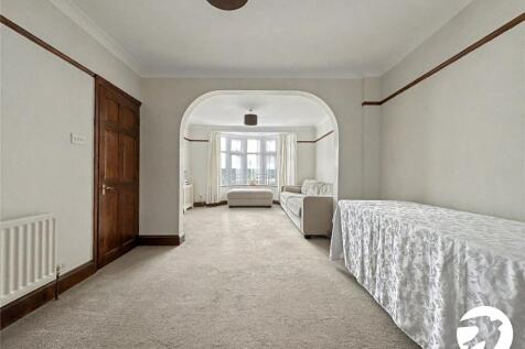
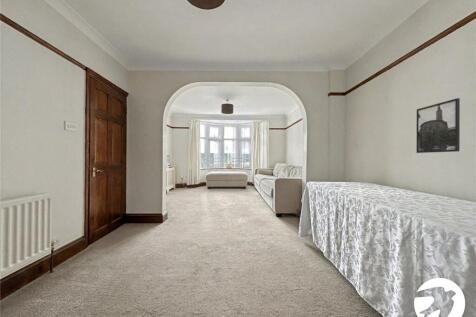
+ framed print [415,97,461,154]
